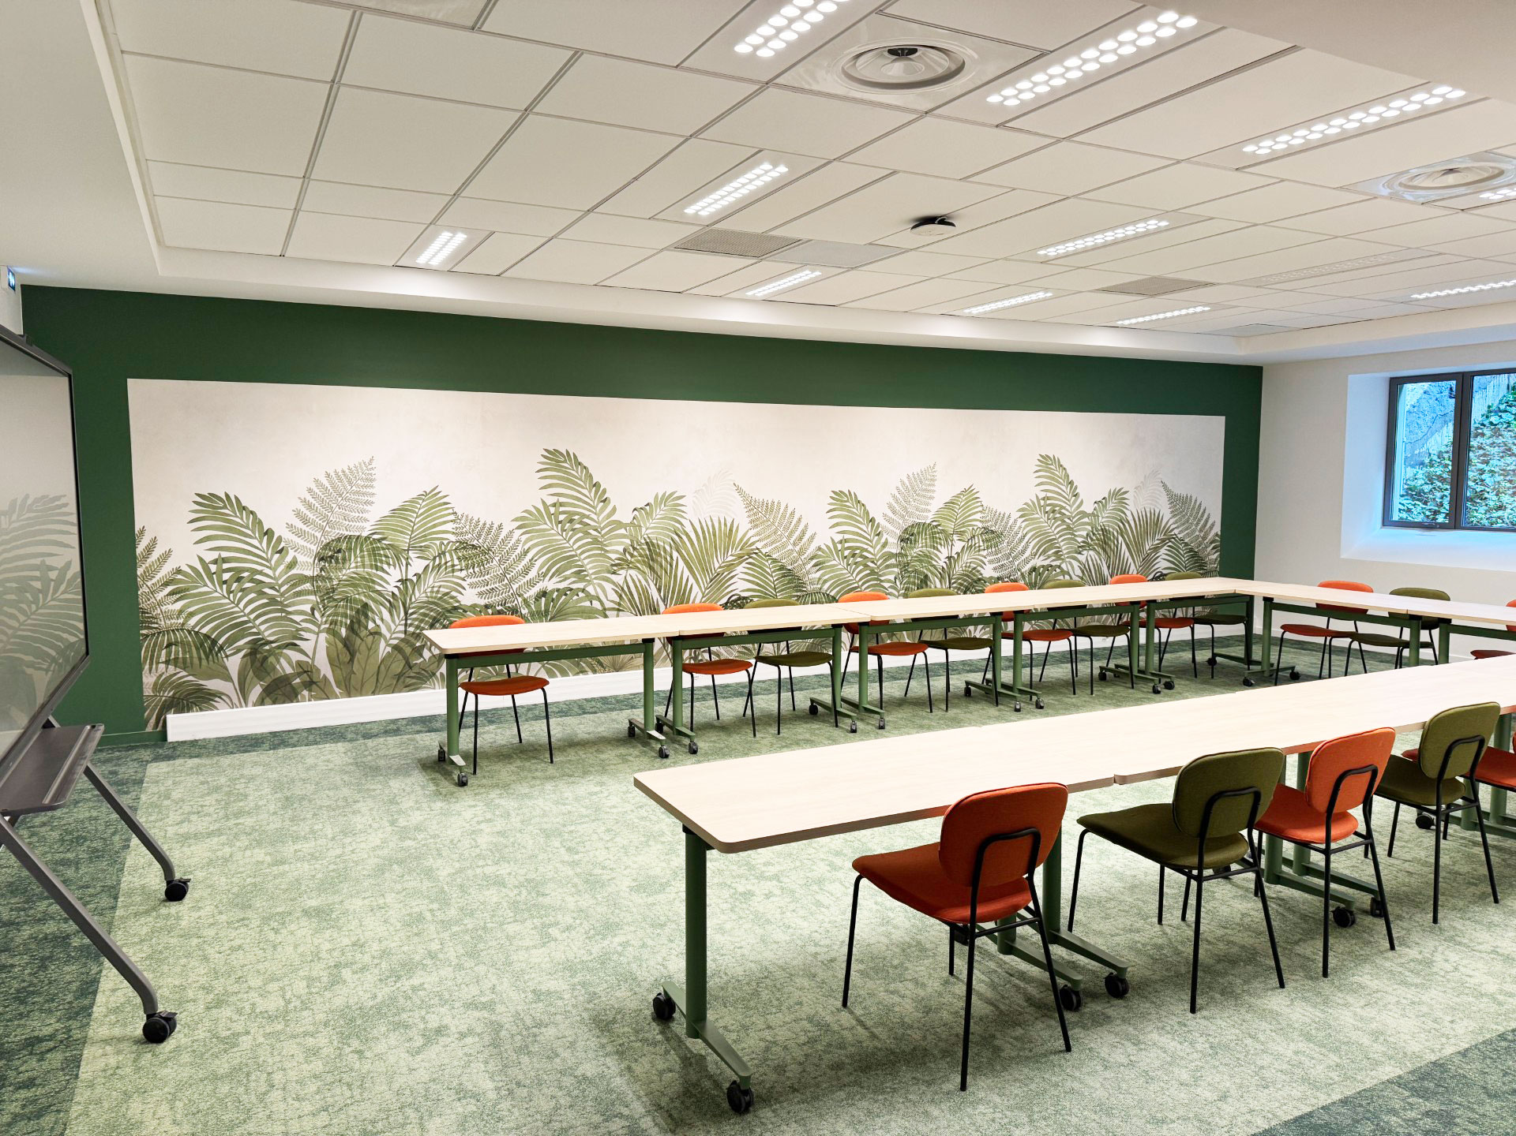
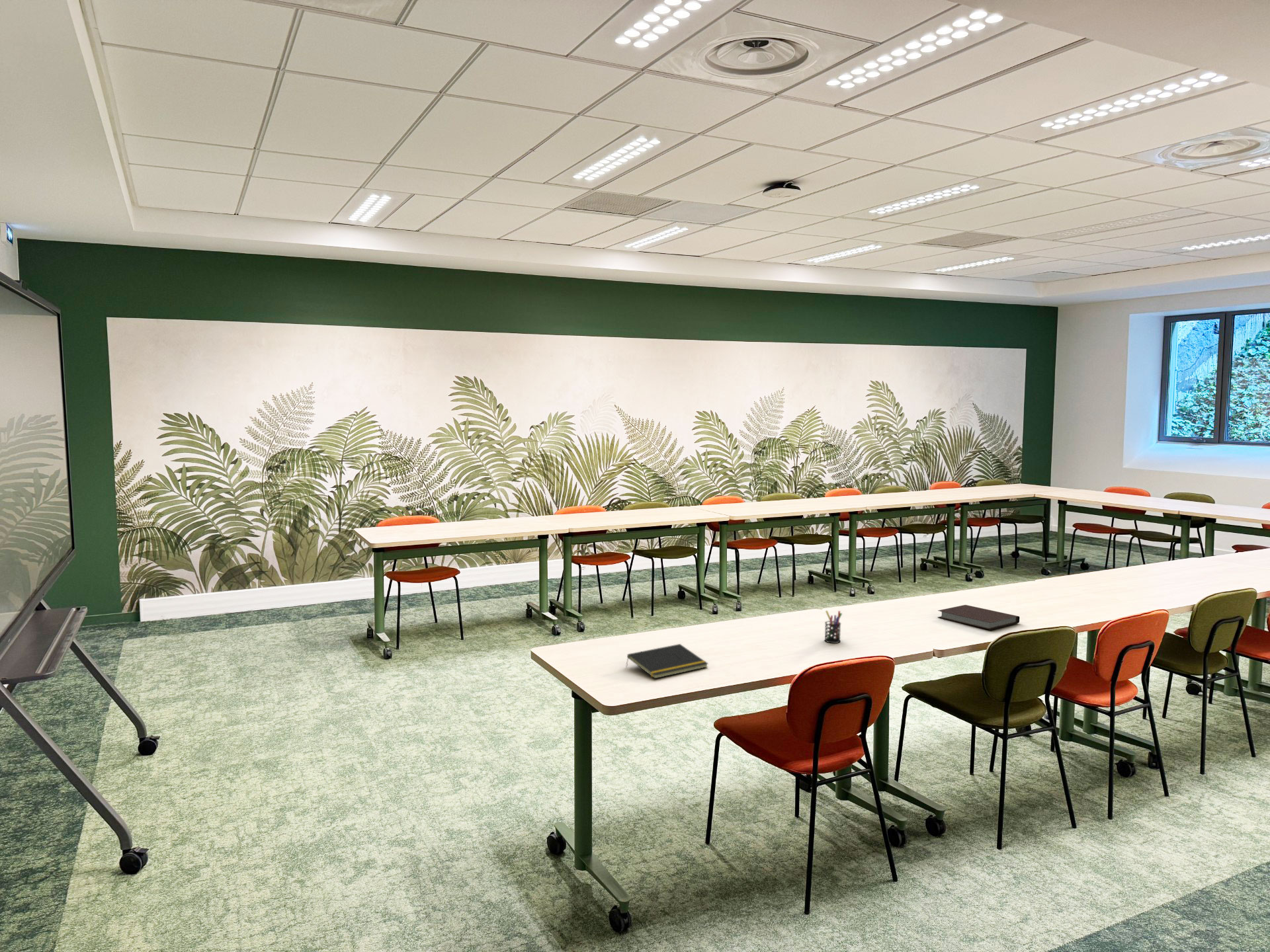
+ pen holder [824,610,843,644]
+ notepad [625,643,709,680]
+ notebook [937,604,1020,631]
